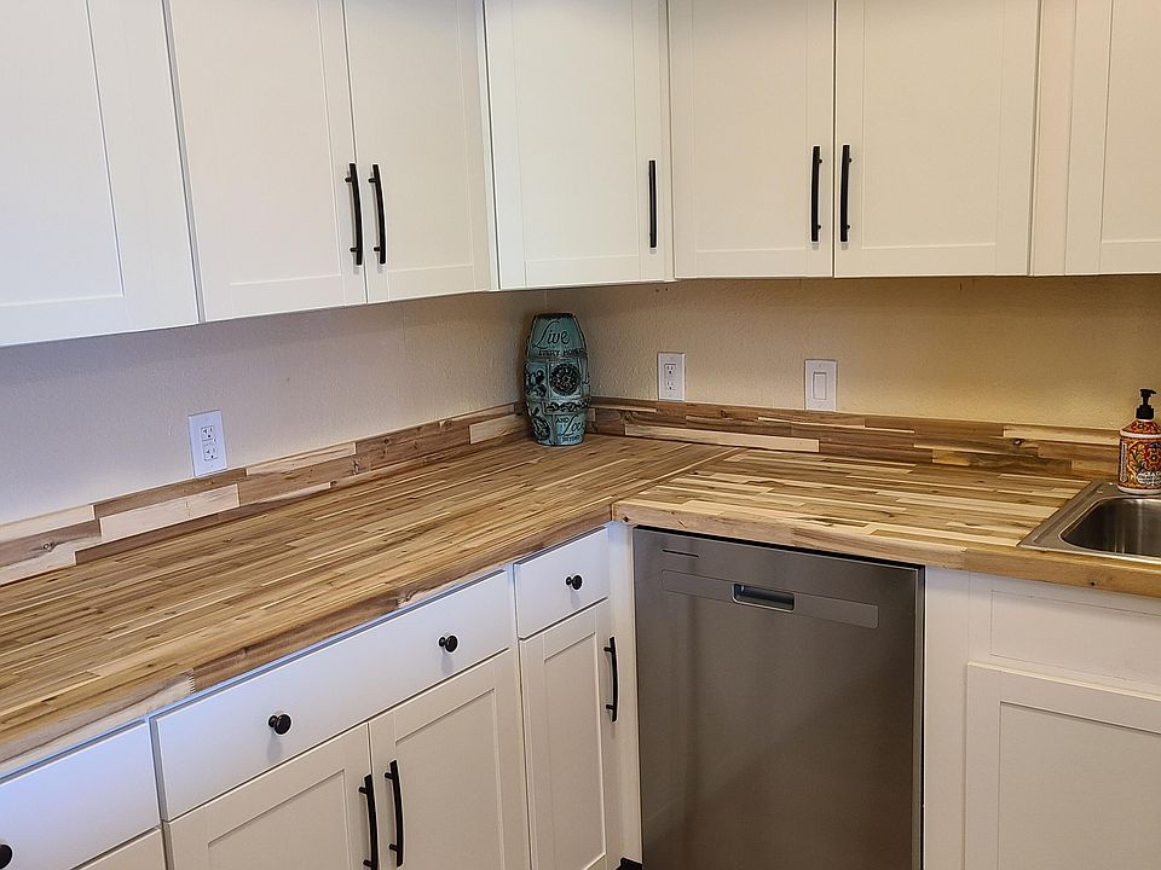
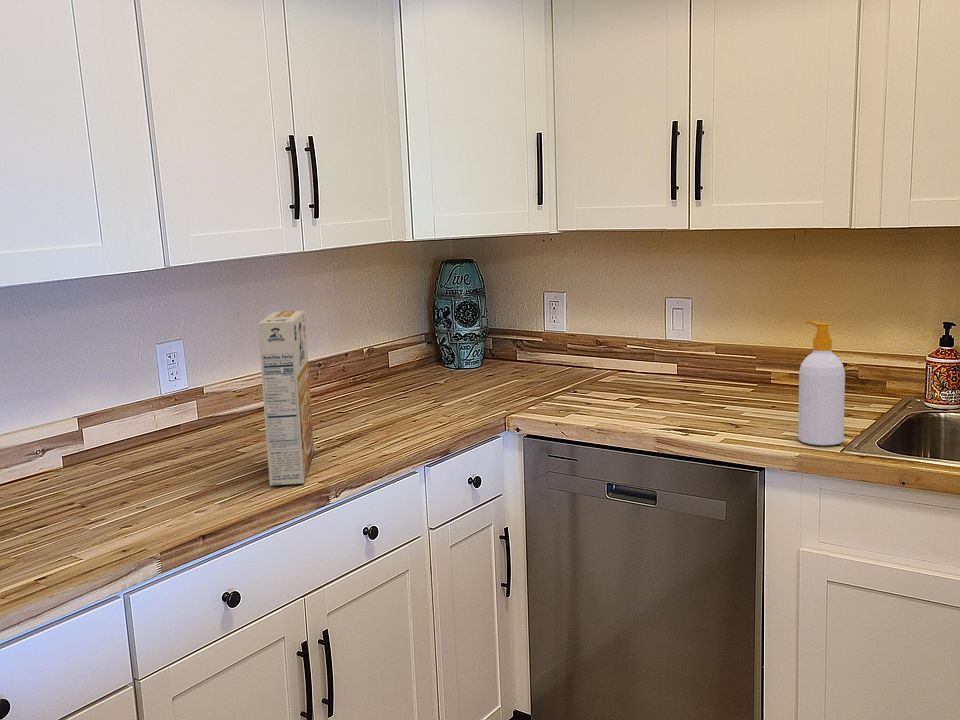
+ soap bottle [797,320,846,446]
+ cereal box [257,310,315,486]
